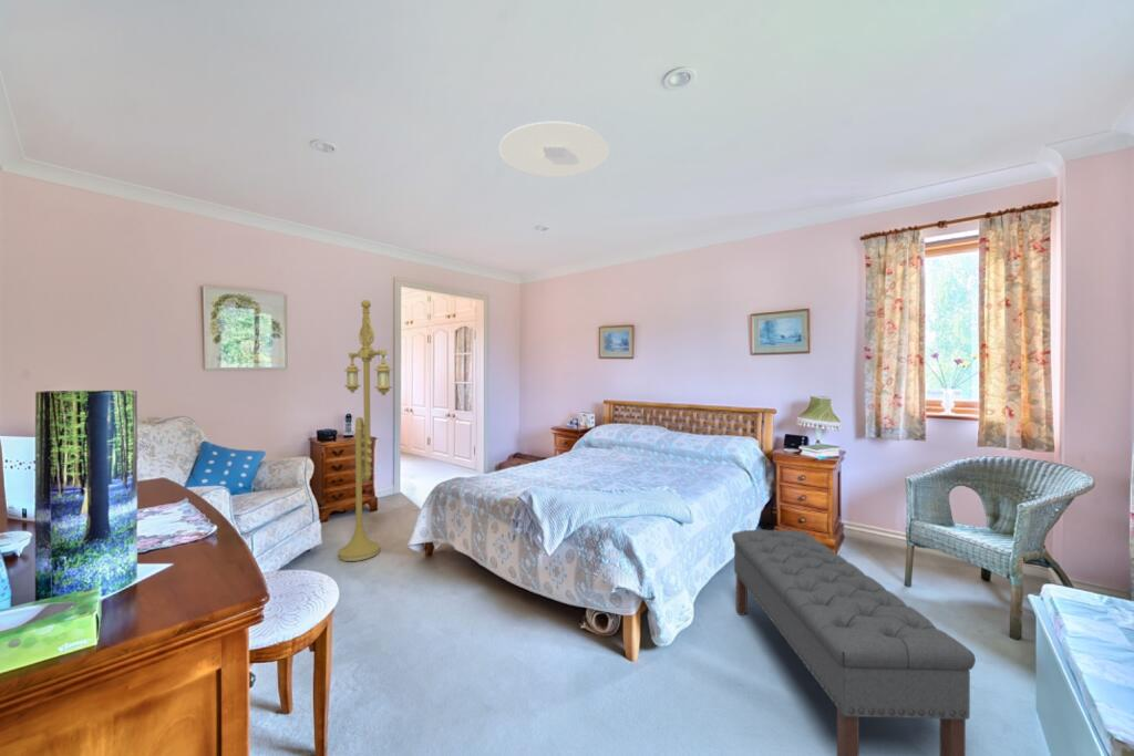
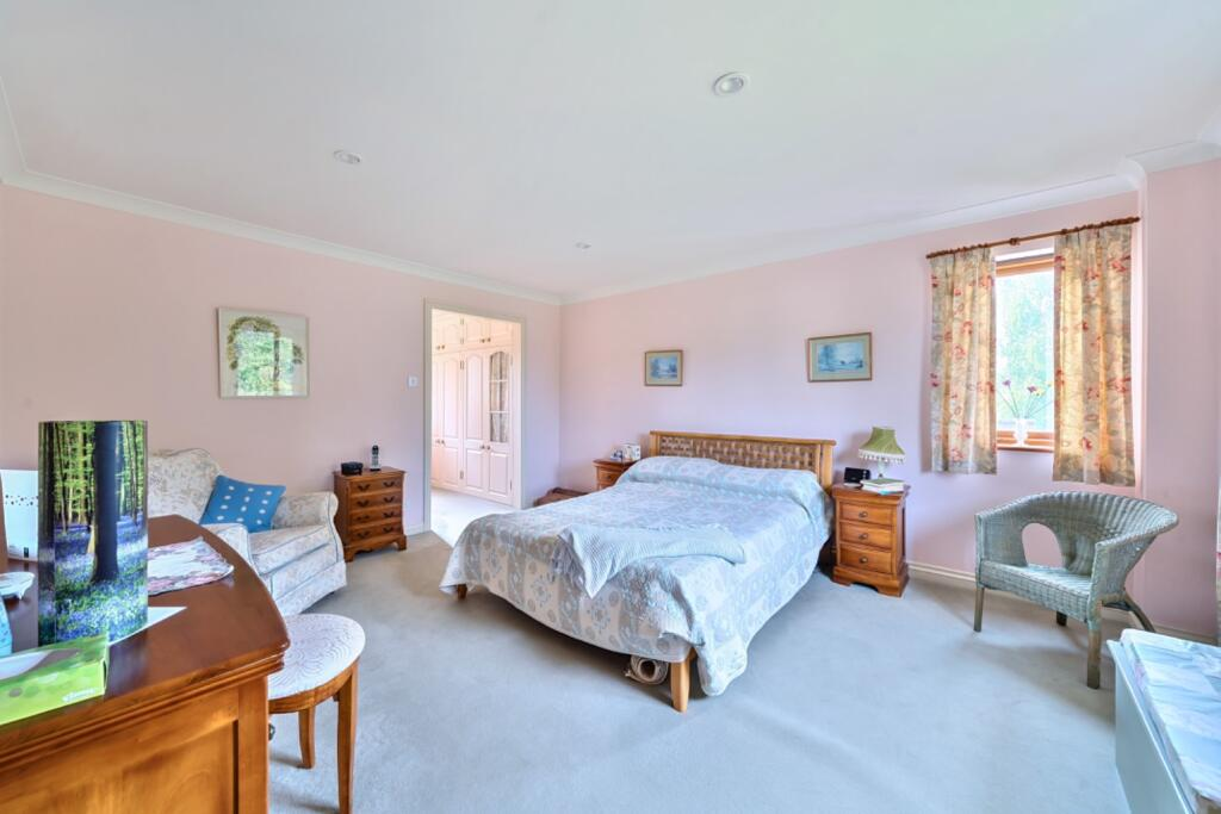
- ceiling light [498,121,610,178]
- floor lamp [337,299,393,562]
- bench [731,528,977,756]
